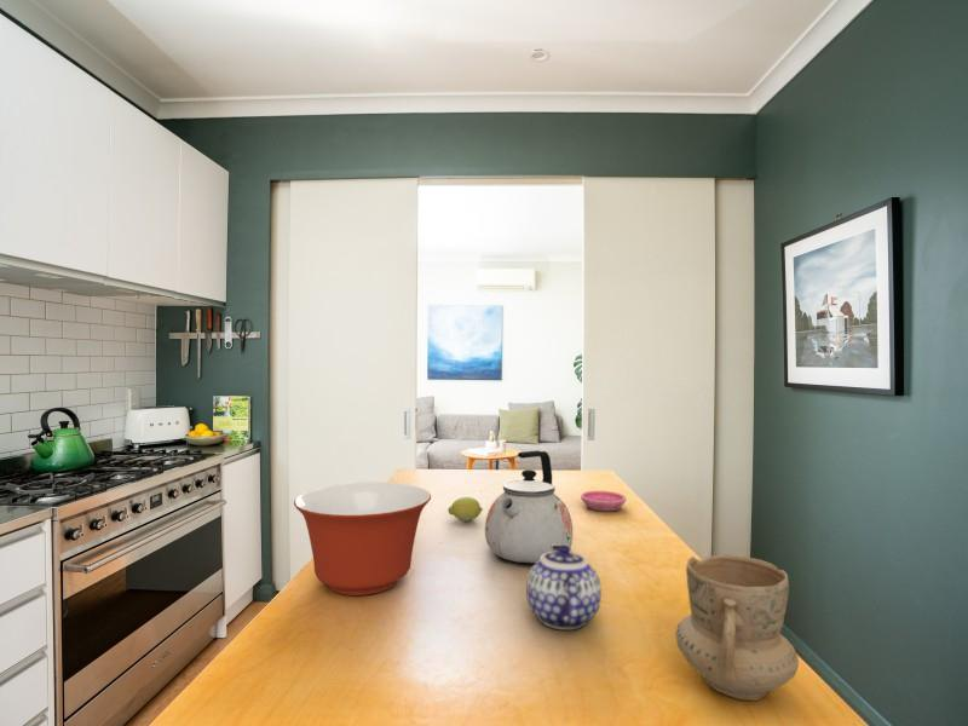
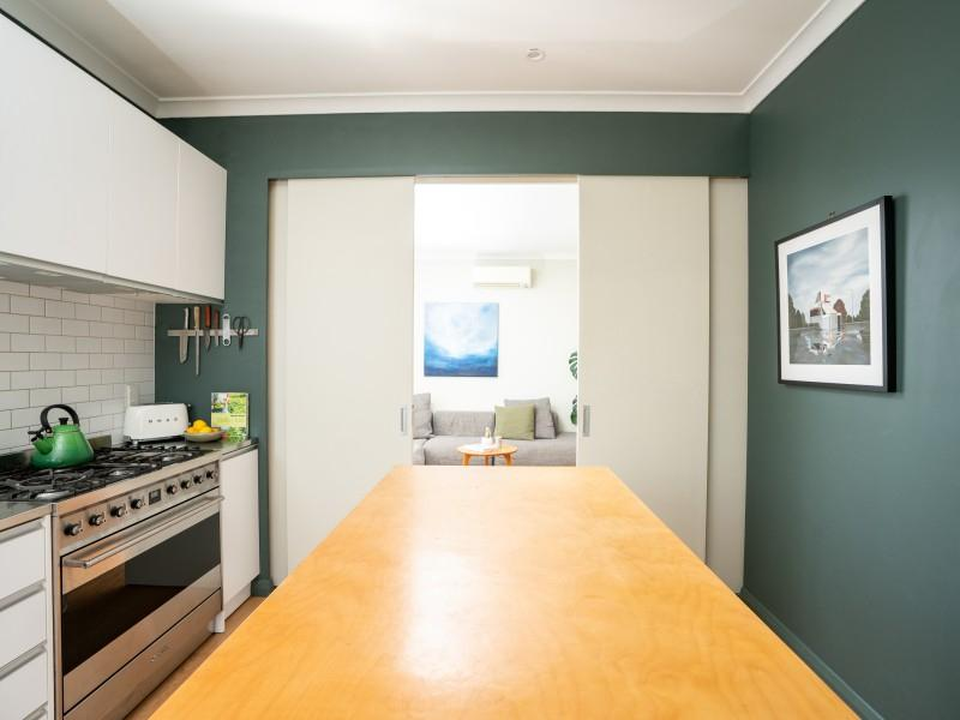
- saucer [580,490,627,512]
- fruit [448,496,484,522]
- mug [674,553,800,702]
- teapot [525,544,603,632]
- mixing bowl [293,482,432,597]
- kettle [484,449,574,564]
